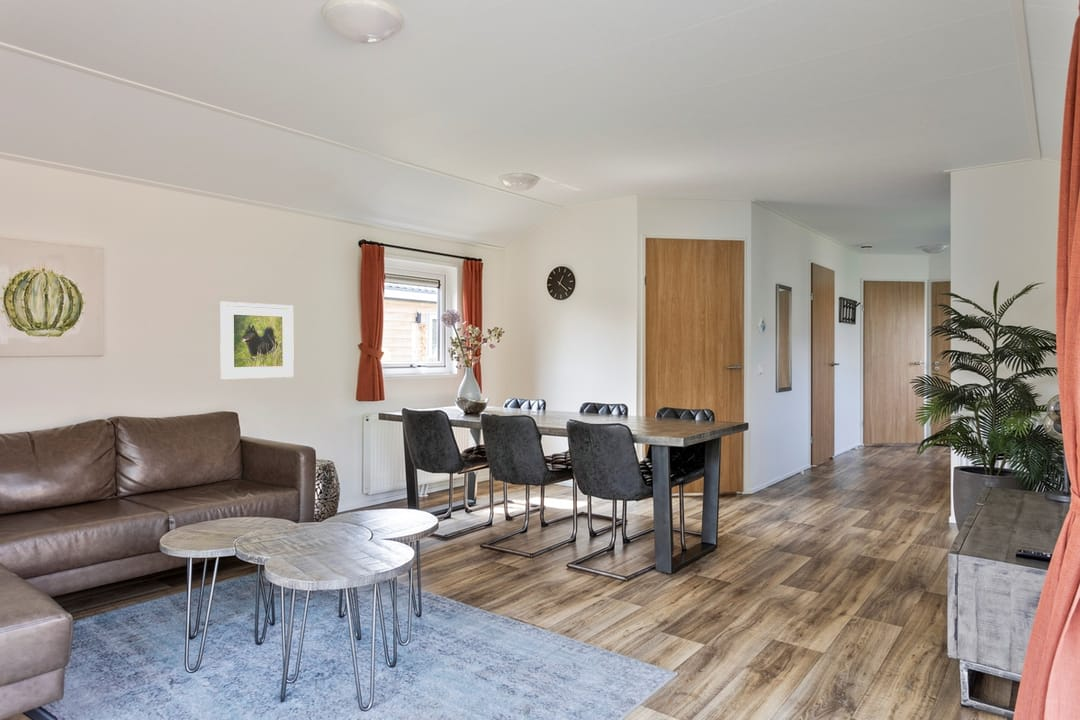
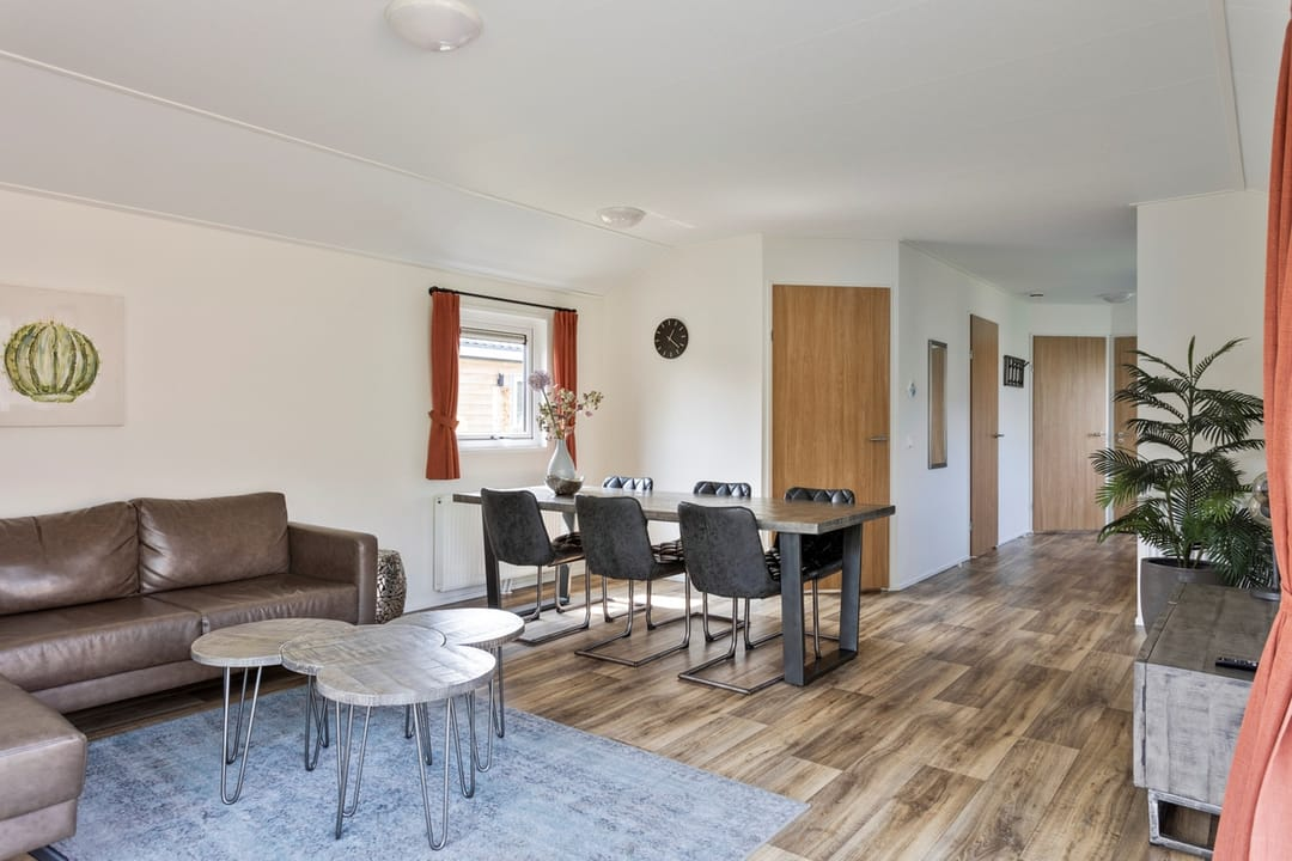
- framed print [219,301,295,381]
